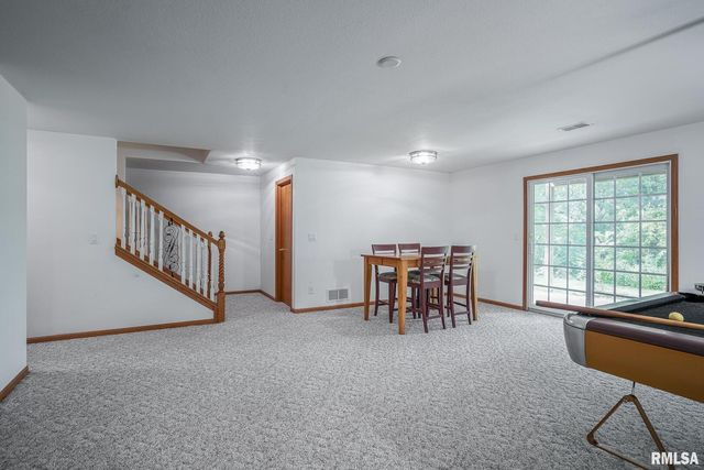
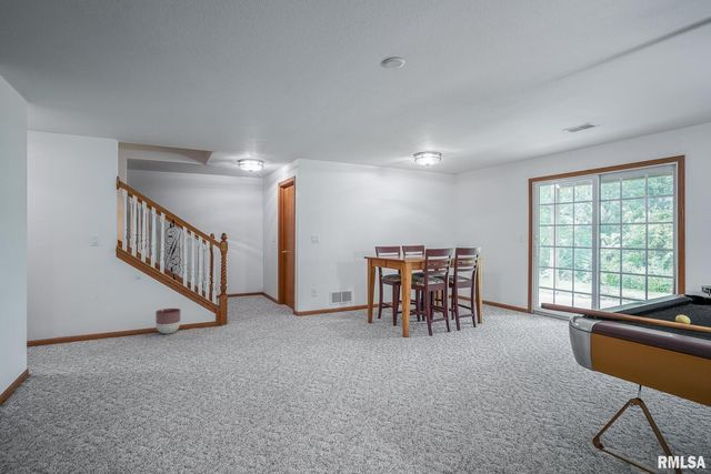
+ planter [154,307,182,335]
